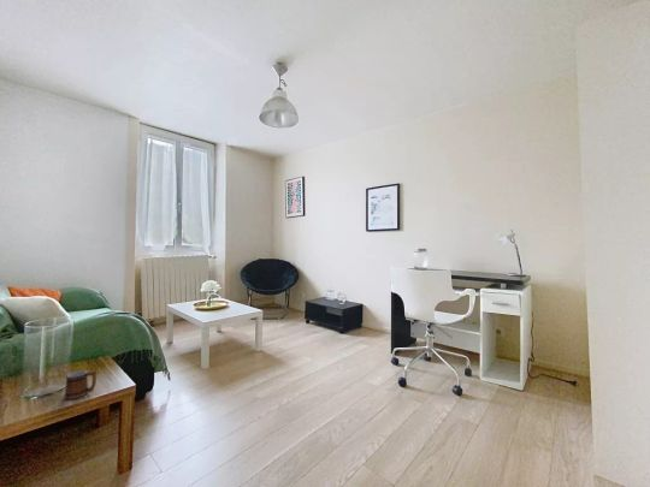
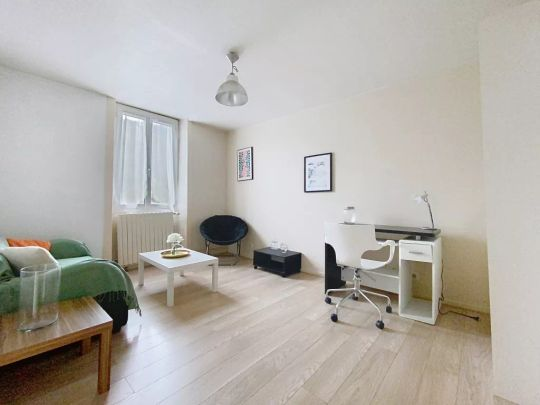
- mug [64,369,99,400]
